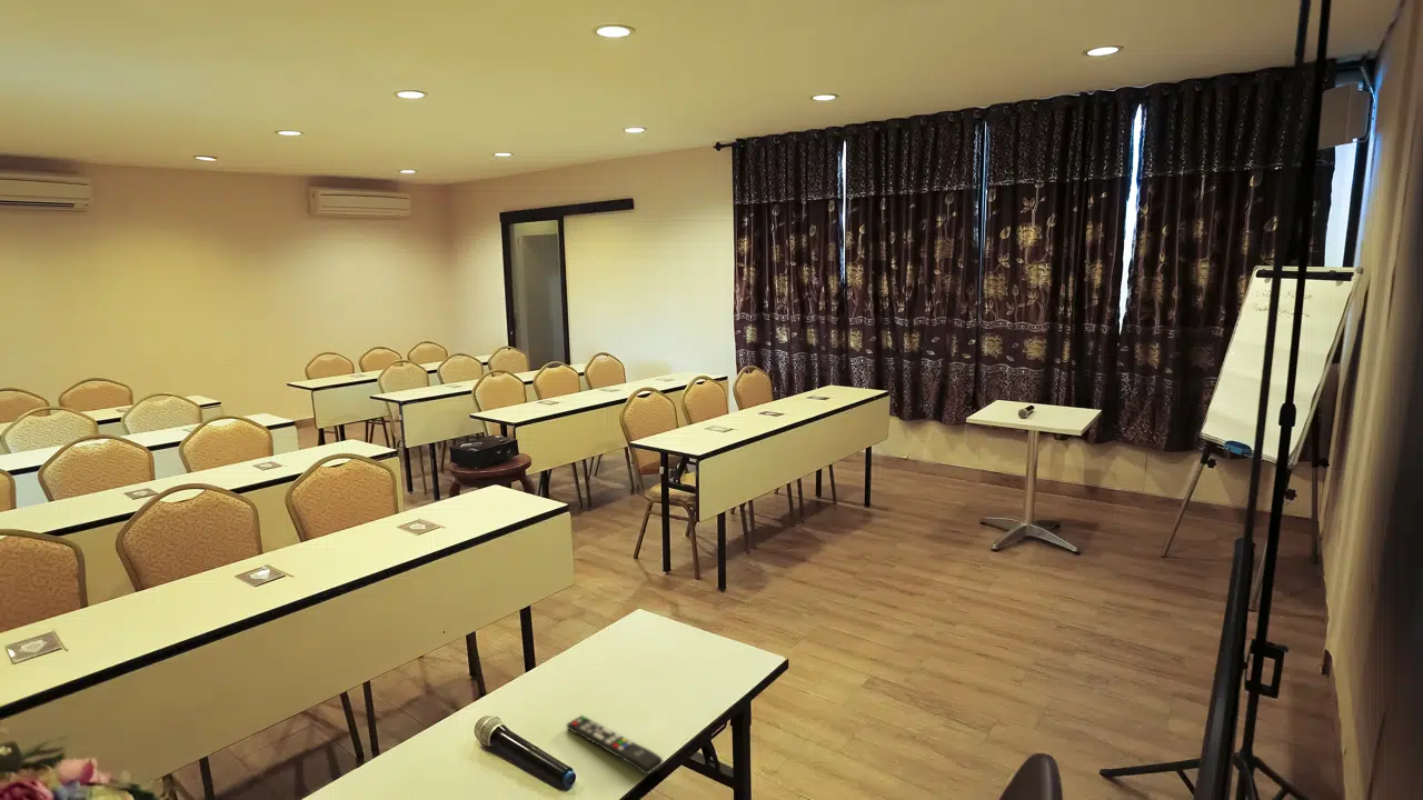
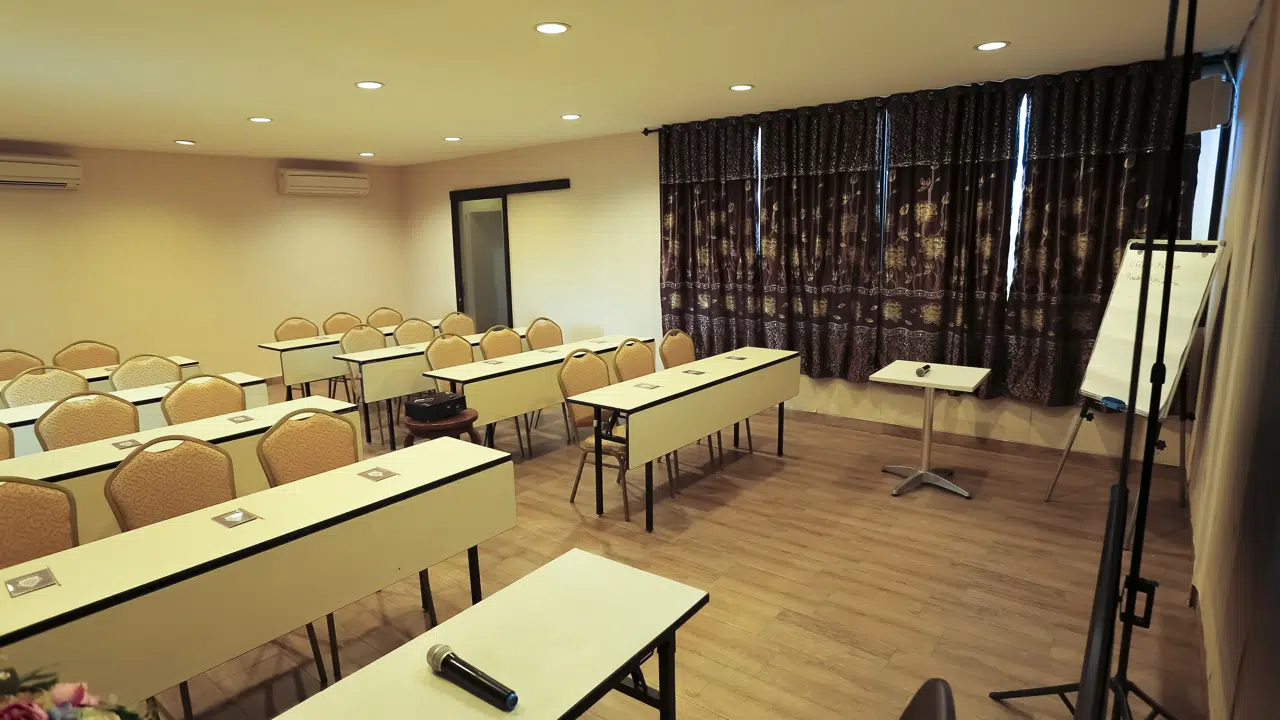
- remote control [566,714,664,777]
